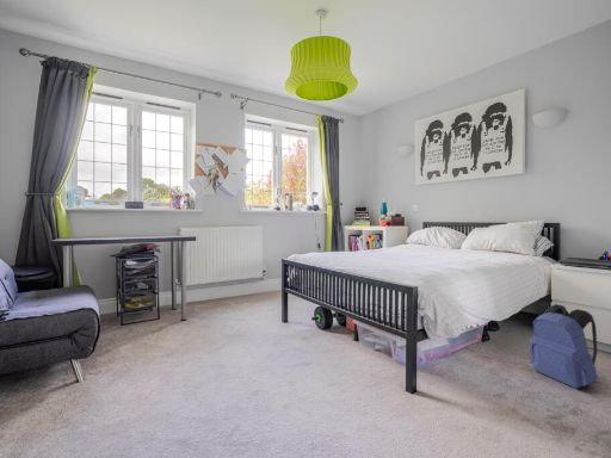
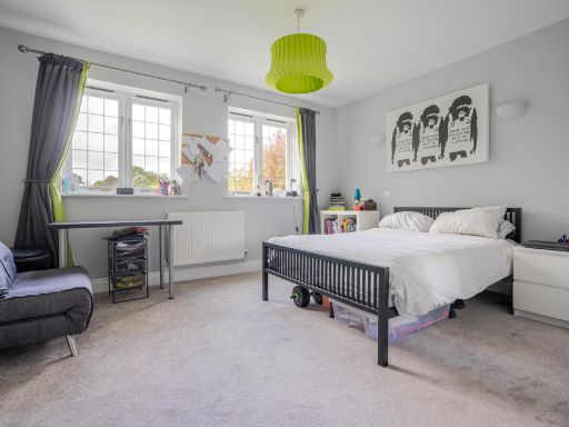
- backpack [529,303,599,390]
